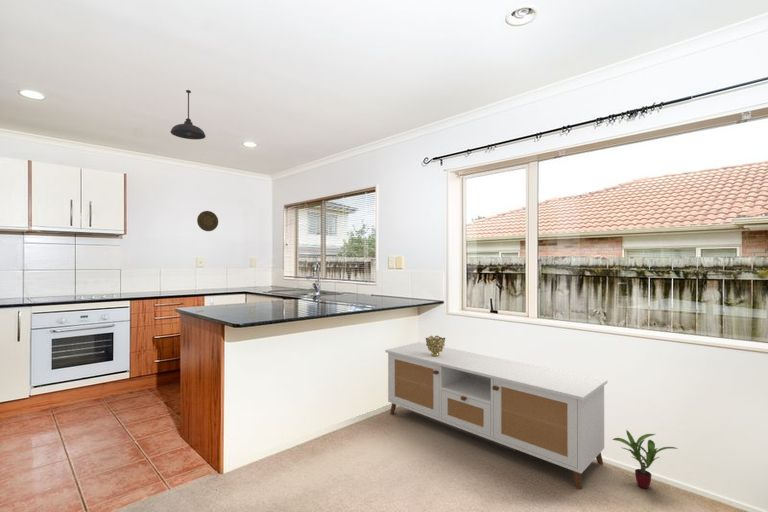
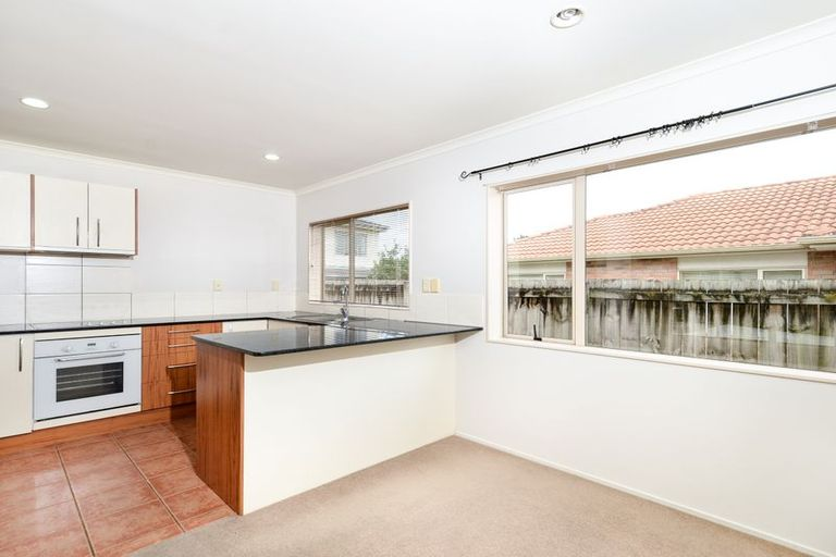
- decorative plate [196,210,219,232]
- pendant light [170,89,207,140]
- storage bench [384,341,608,491]
- decorative bowl [425,335,446,357]
- potted plant [611,429,679,489]
